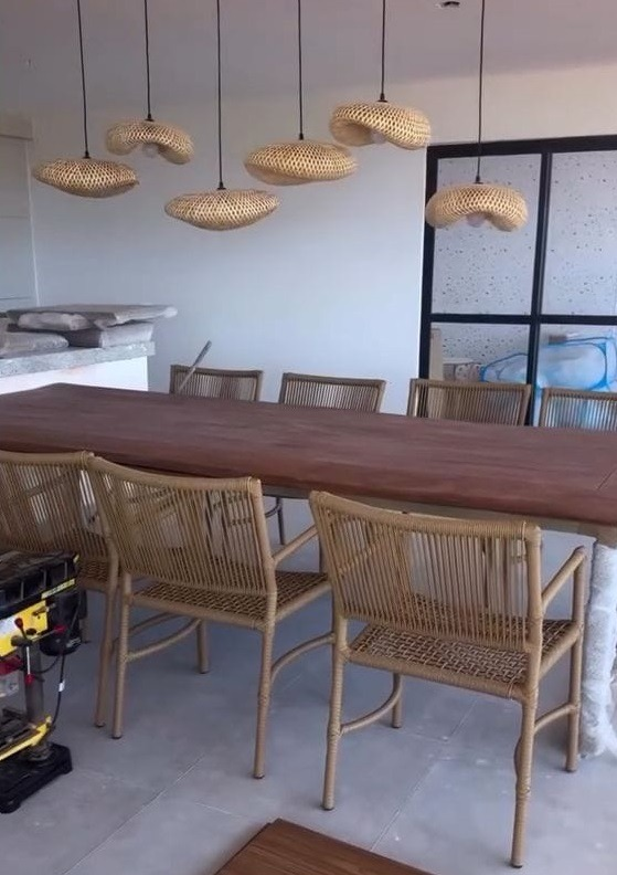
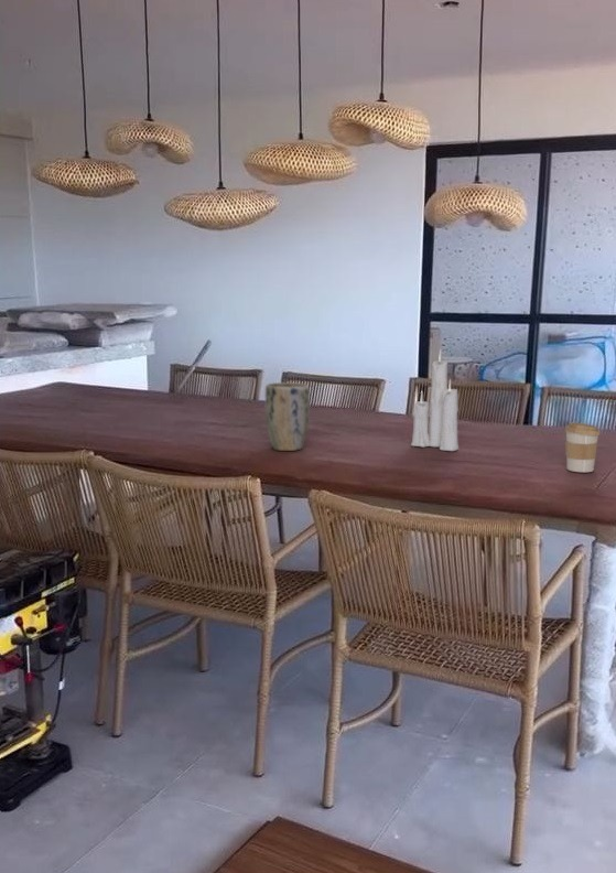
+ candle [410,348,460,452]
+ coffee cup [564,421,602,473]
+ plant pot [264,381,311,452]
